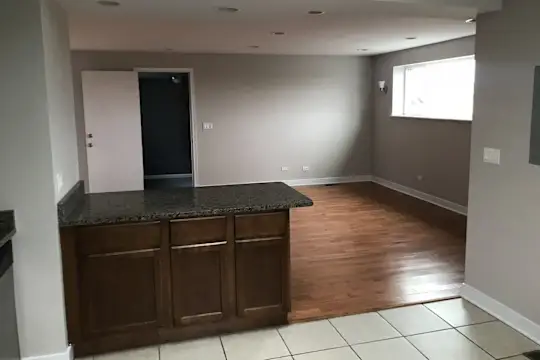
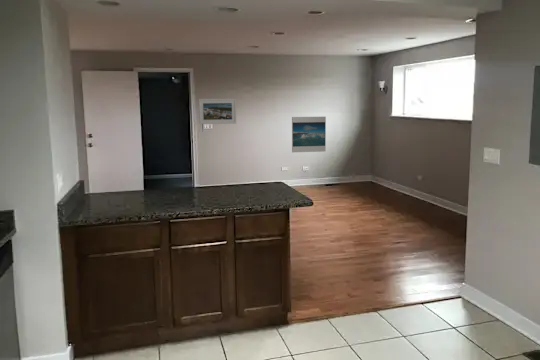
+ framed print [291,116,327,153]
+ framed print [198,98,237,125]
